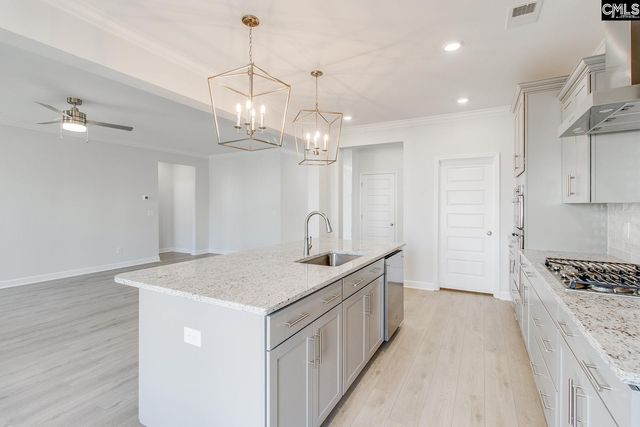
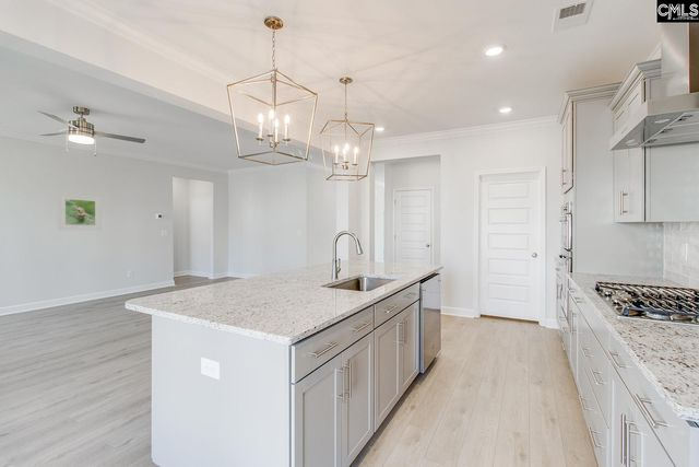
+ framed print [57,192,103,231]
